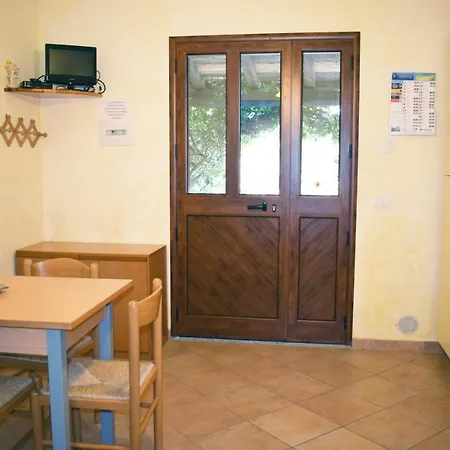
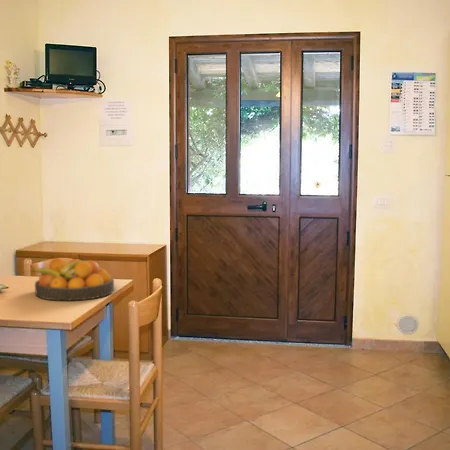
+ fruit bowl [31,257,115,302]
